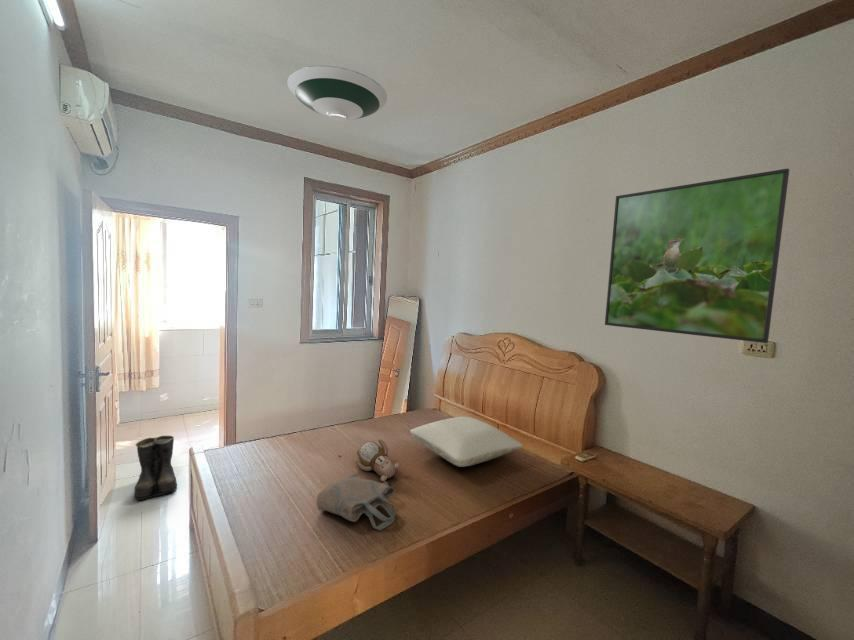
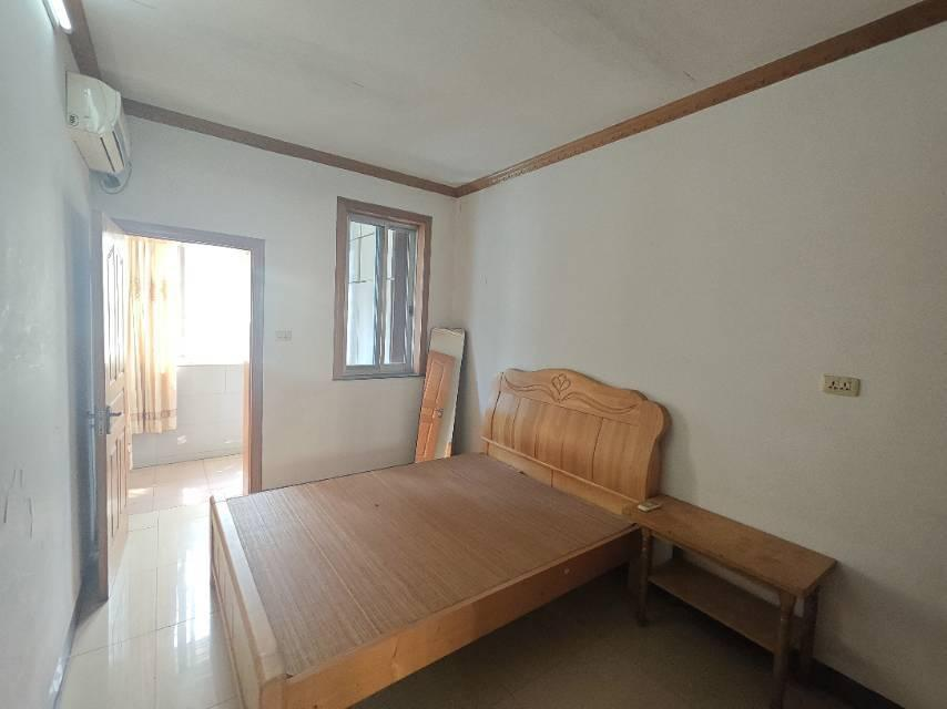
- teddy bear [355,438,401,482]
- boots [133,434,178,501]
- tote bag [316,472,397,531]
- pillow [409,416,524,468]
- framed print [604,168,790,344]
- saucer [286,64,388,122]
